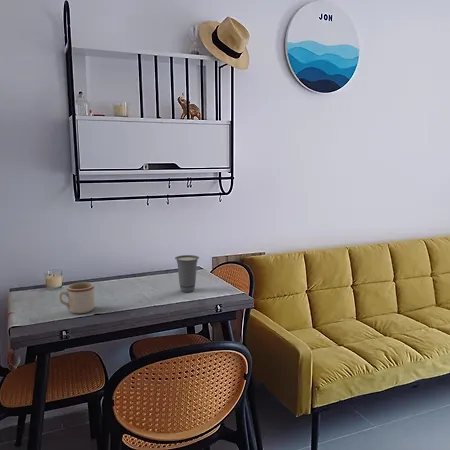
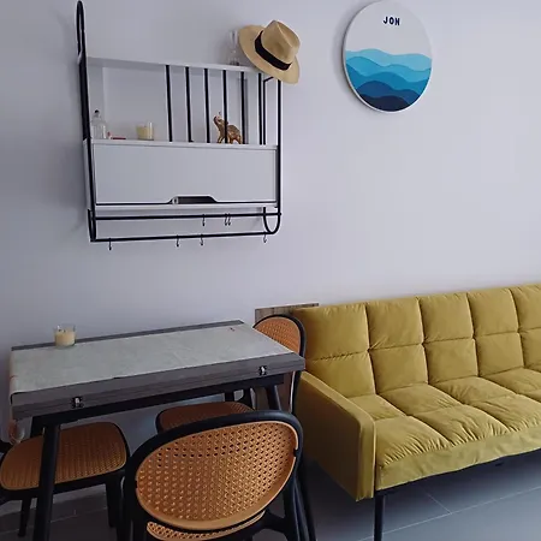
- cup [174,254,200,293]
- mug [58,281,95,315]
